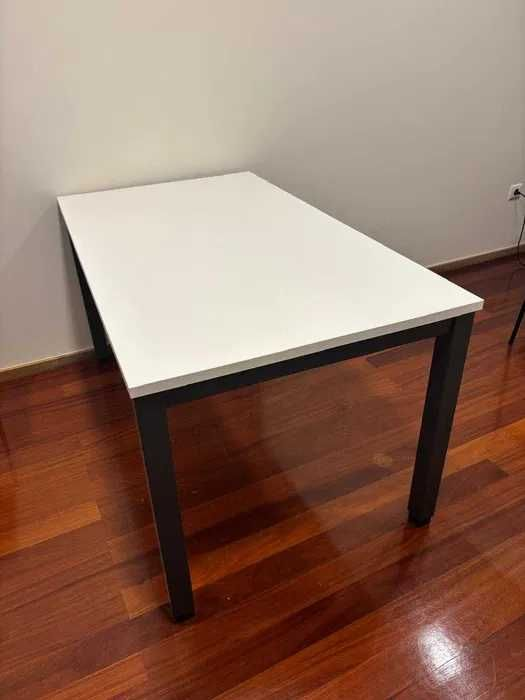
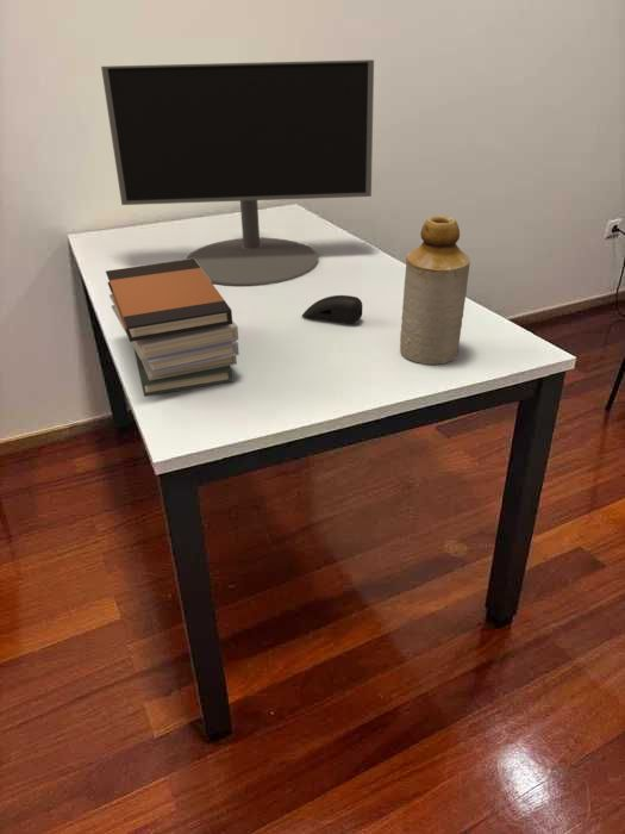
+ bottle [399,214,471,366]
+ computer mouse [301,294,363,324]
+ computer monitor [100,58,375,287]
+ book stack [105,259,240,398]
